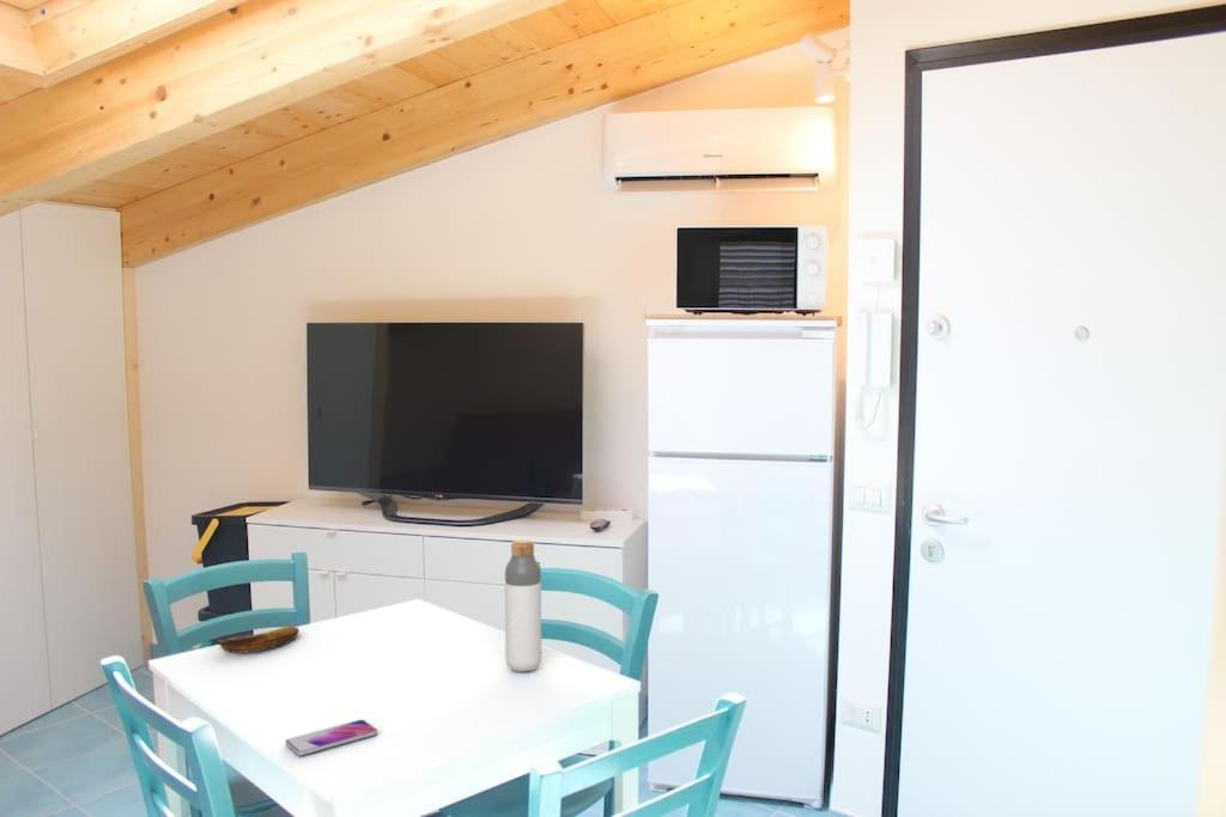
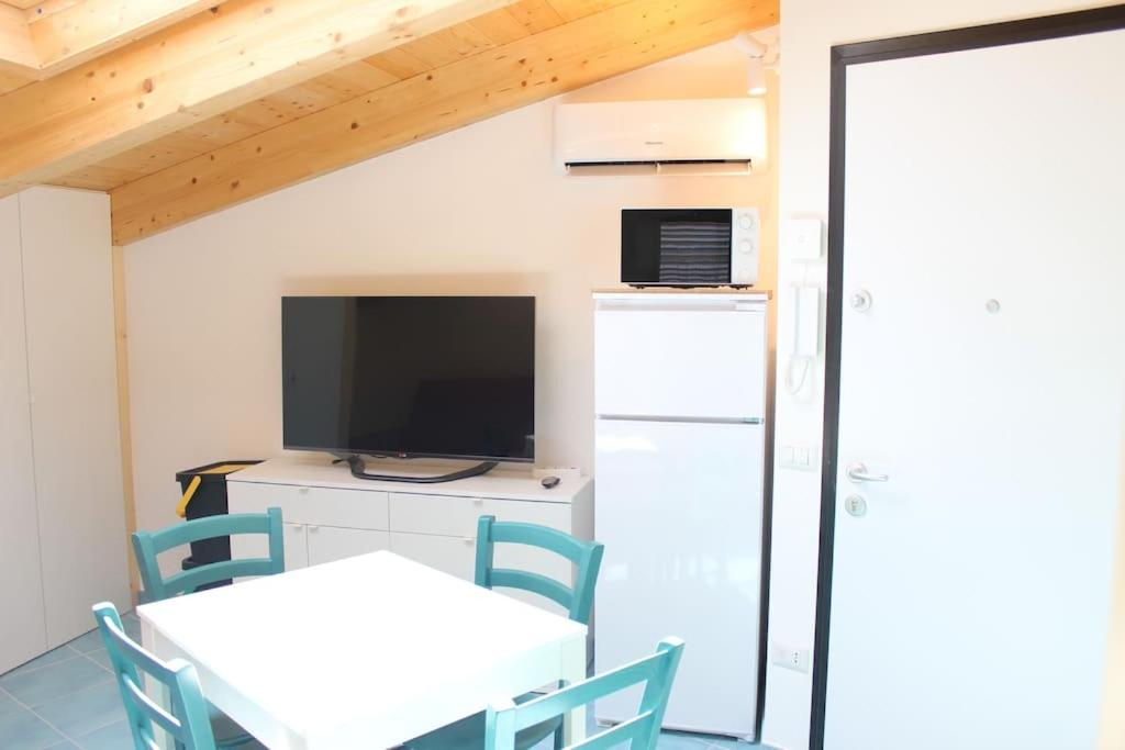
- banana [207,624,301,654]
- bottle [504,538,542,673]
- smartphone [284,719,378,756]
